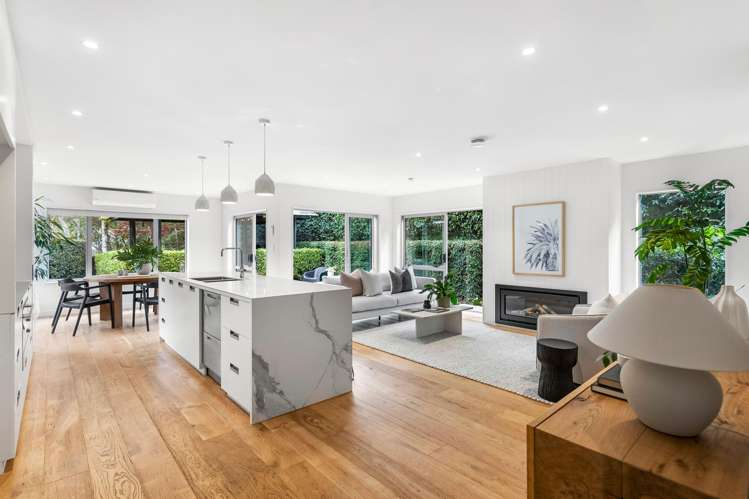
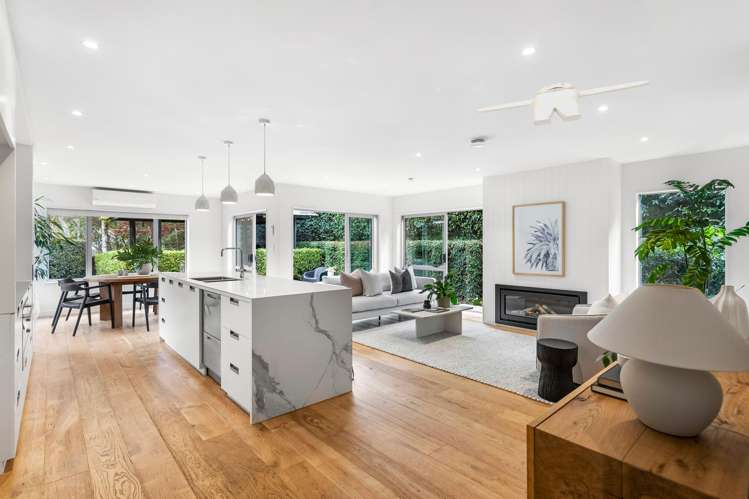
+ ceiling fan [476,80,651,127]
